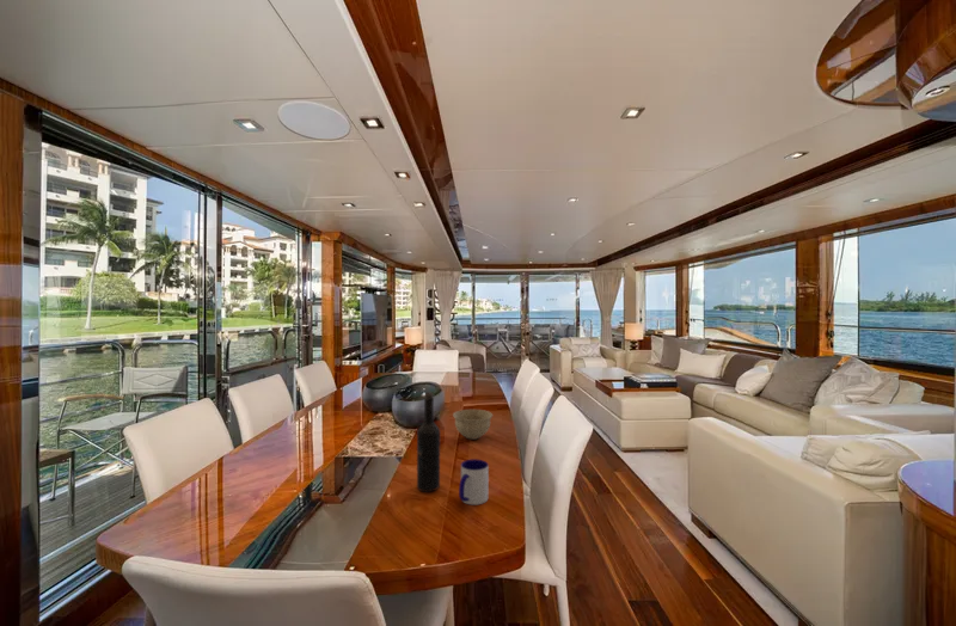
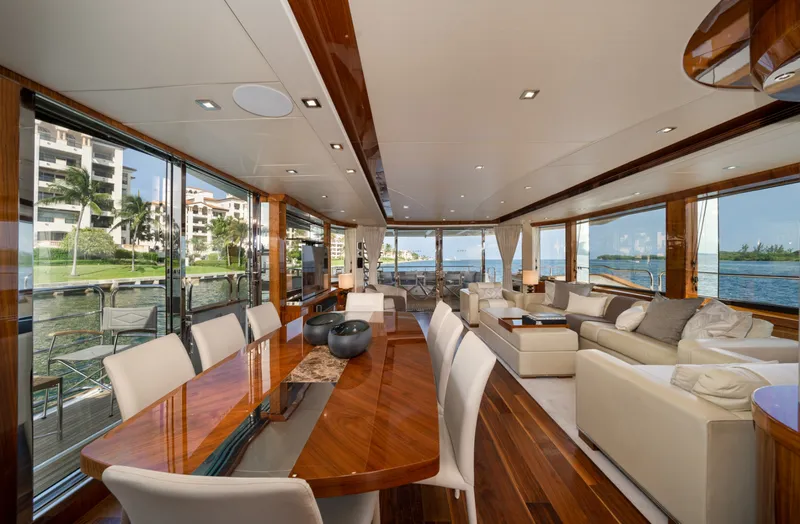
- mug [458,458,490,507]
- wine bottle [416,391,441,493]
- bowl [452,409,494,441]
